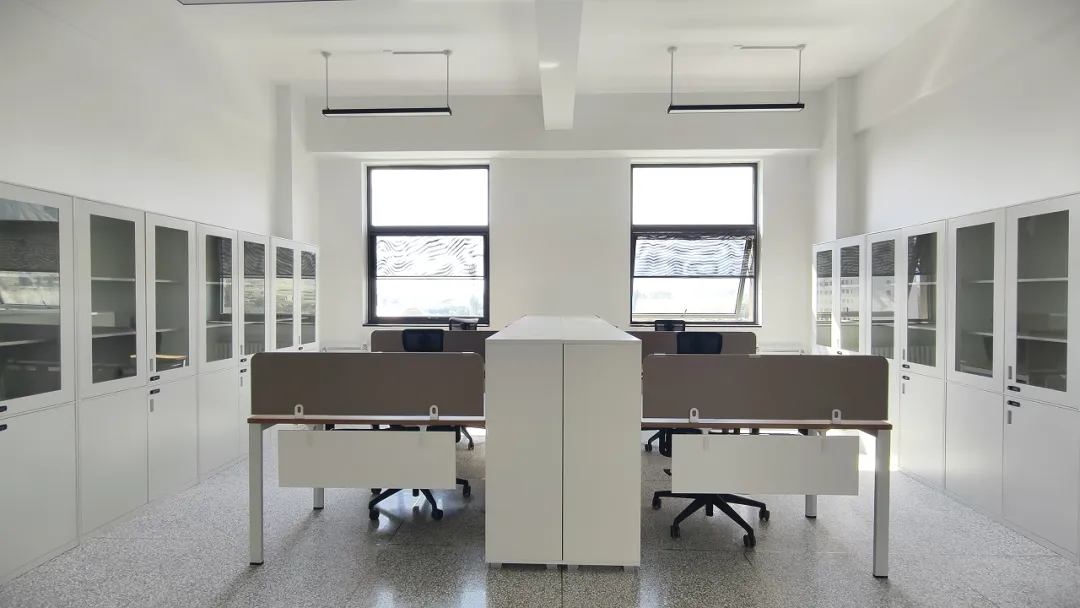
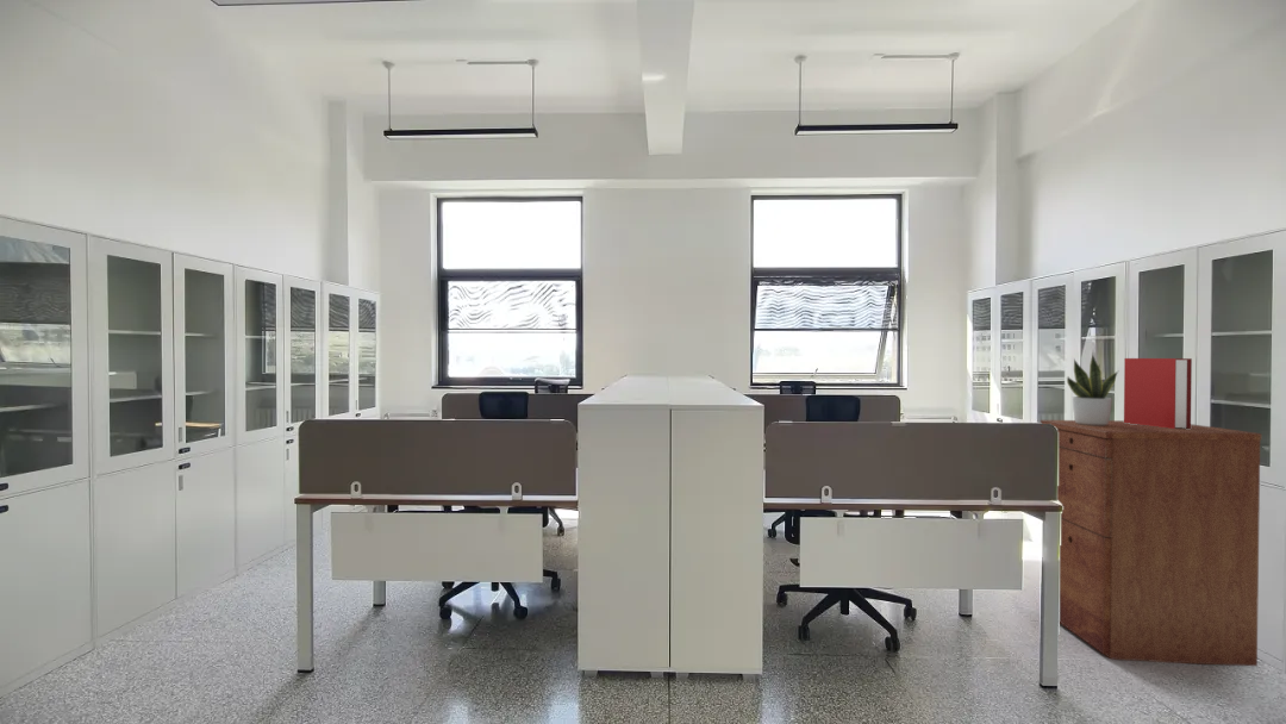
+ book [1123,357,1193,429]
+ filing cabinet [1040,419,1262,667]
+ potted plant [1066,352,1119,426]
